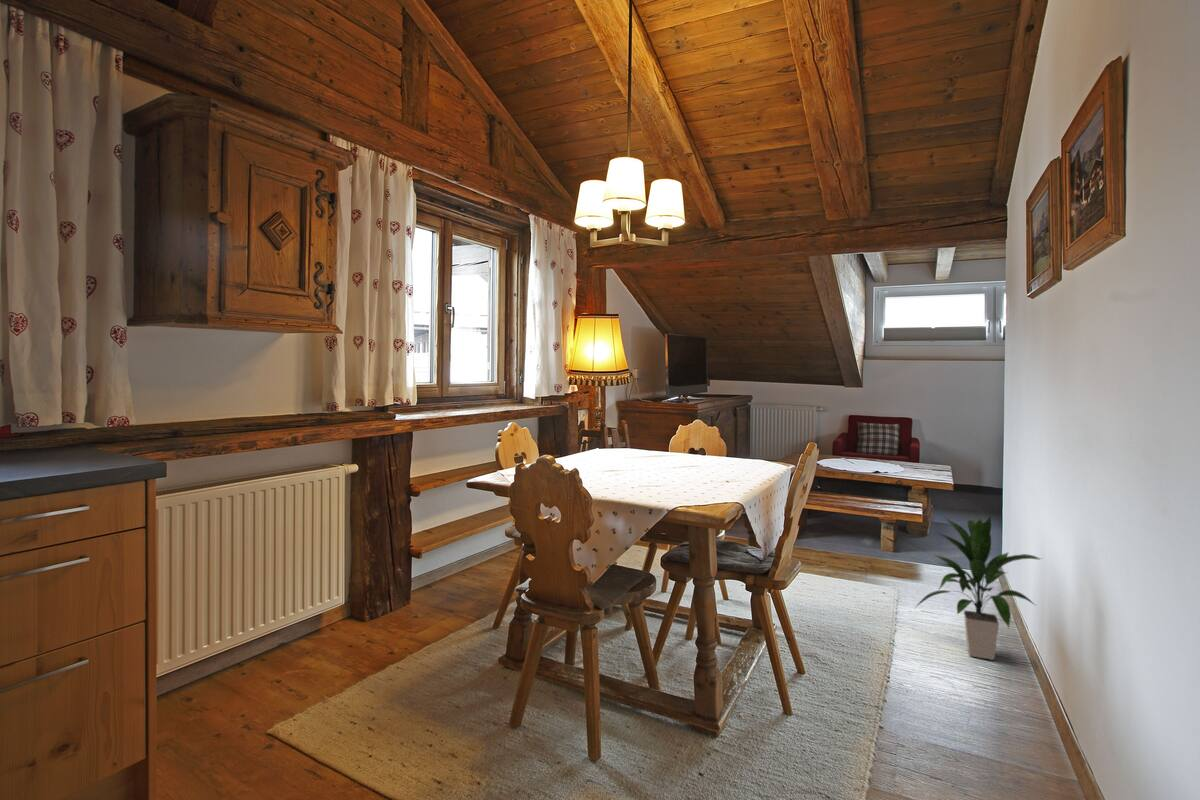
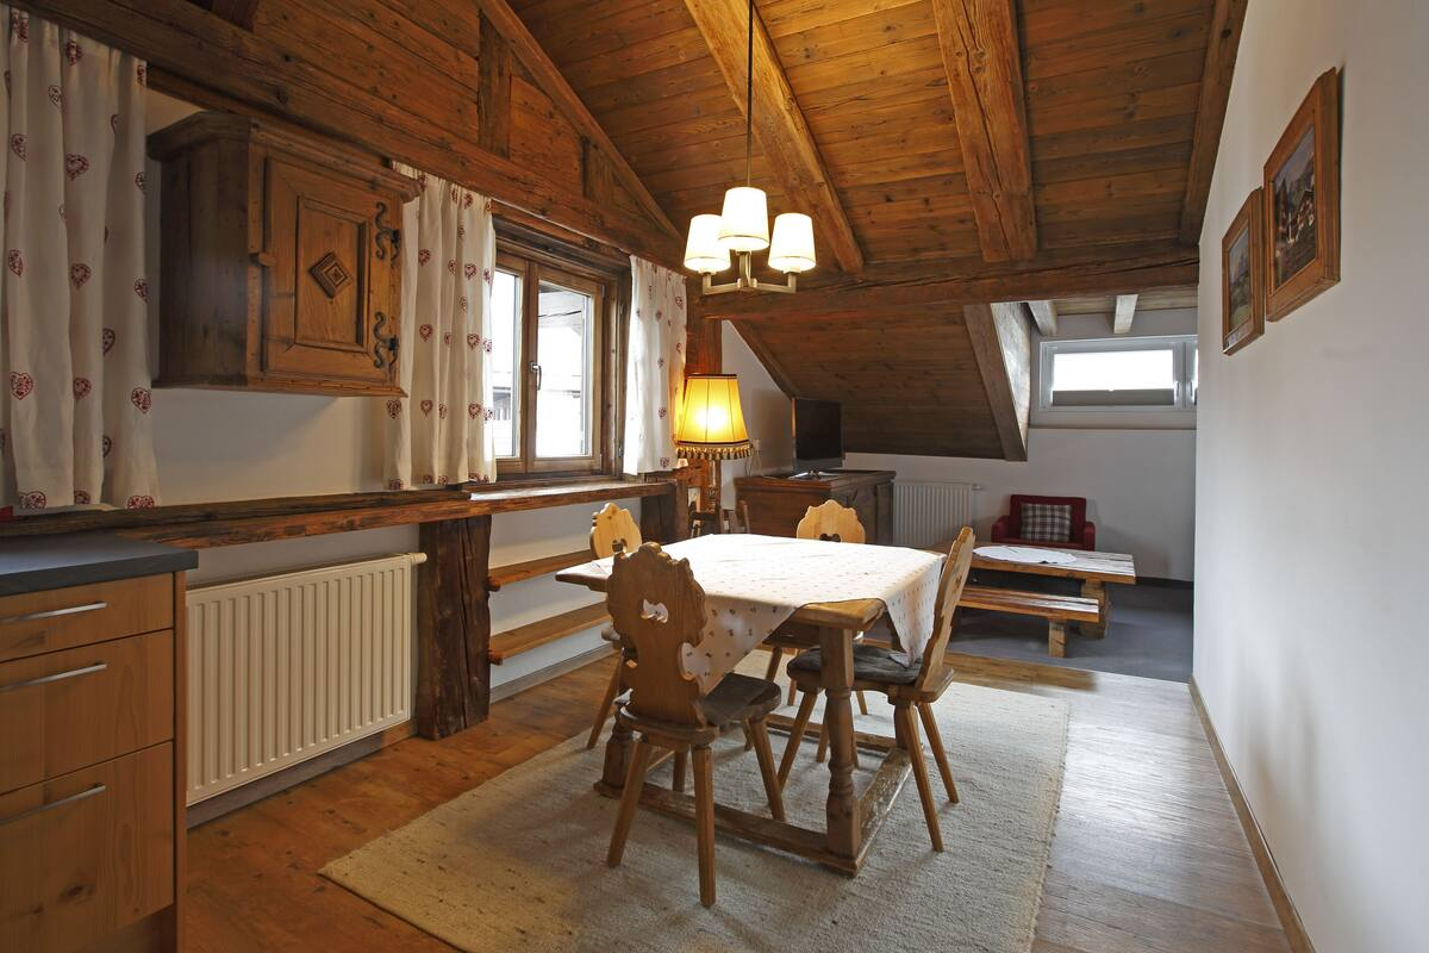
- indoor plant [914,516,1042,661]
